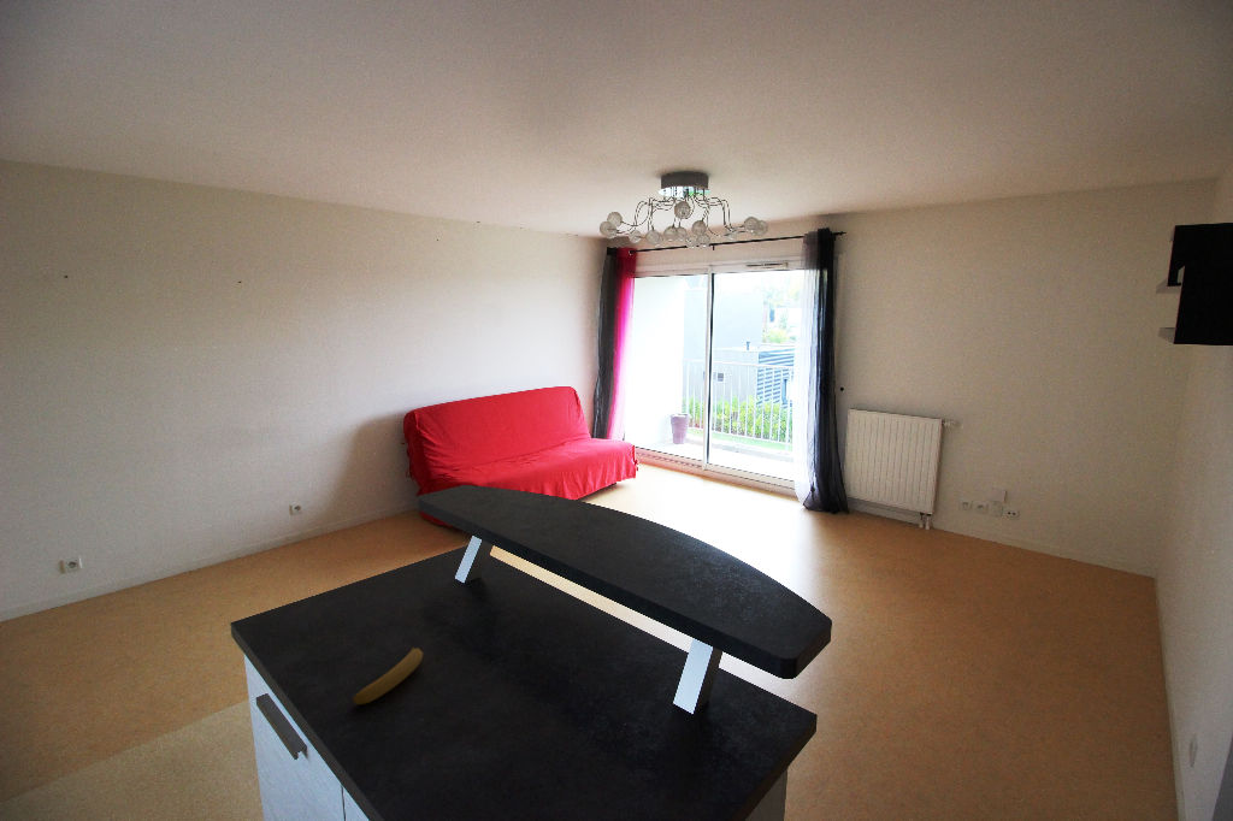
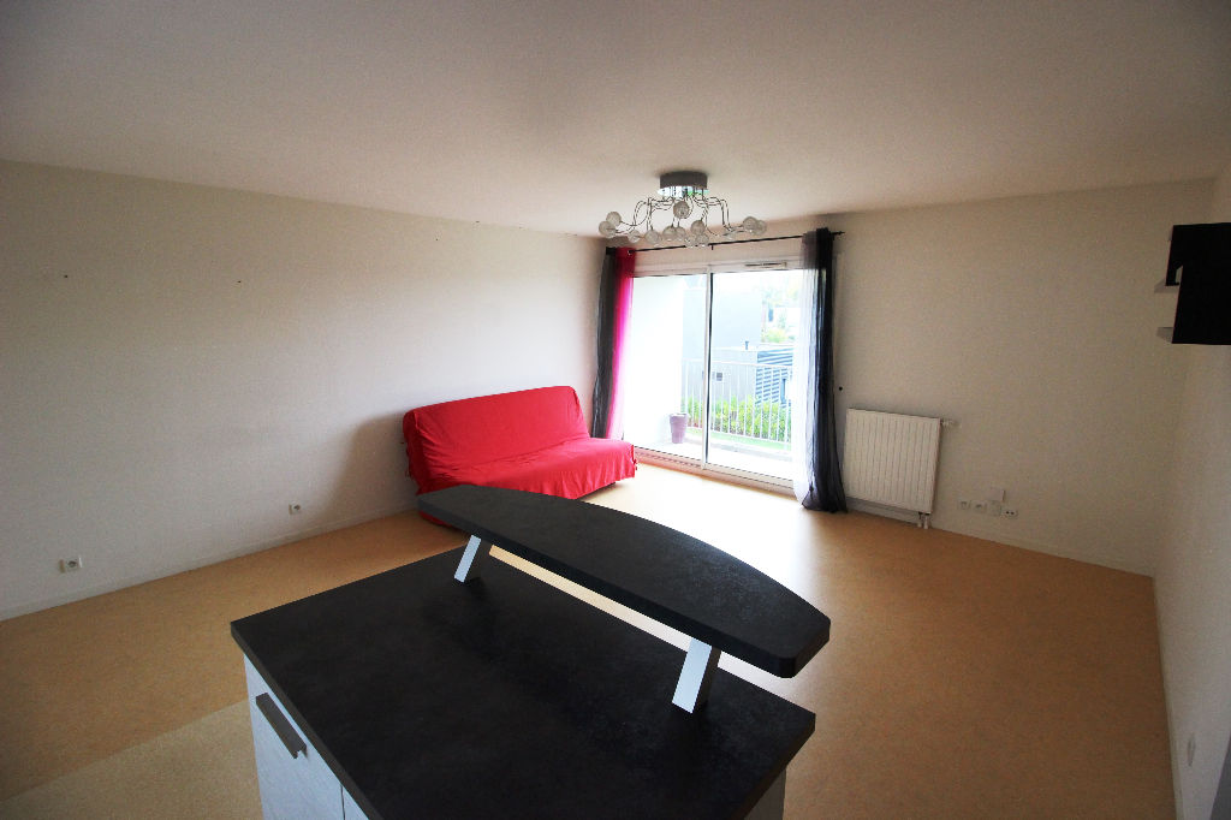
- banana [352,645,424,705]
